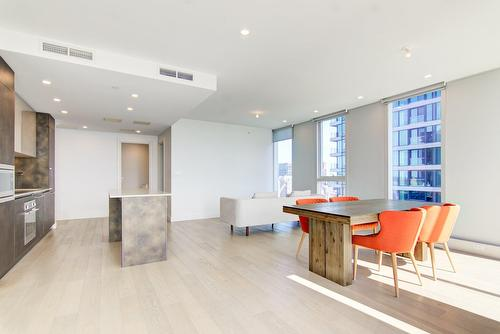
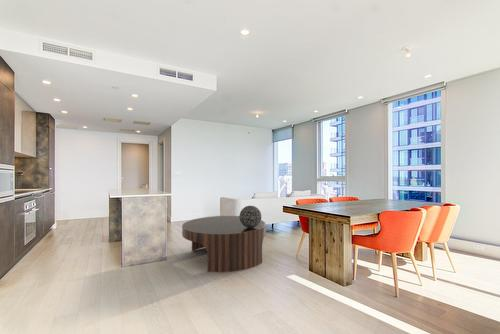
+ decorative sphere [239,205,262,228]
+ coffee table [181,215,267,273]
